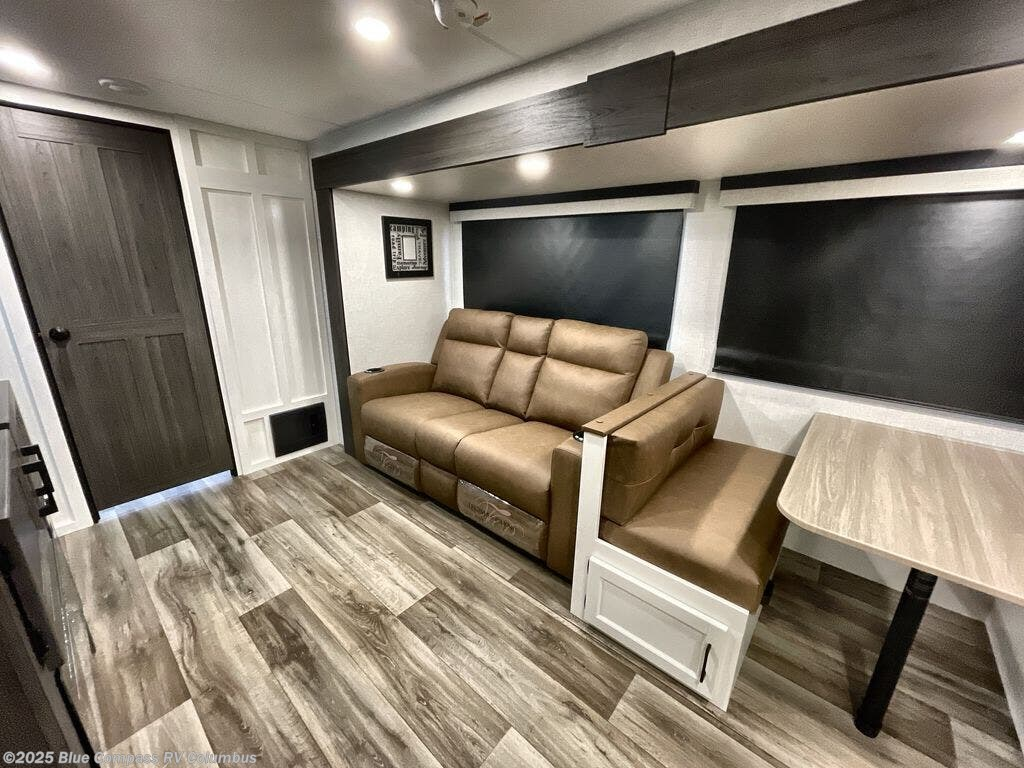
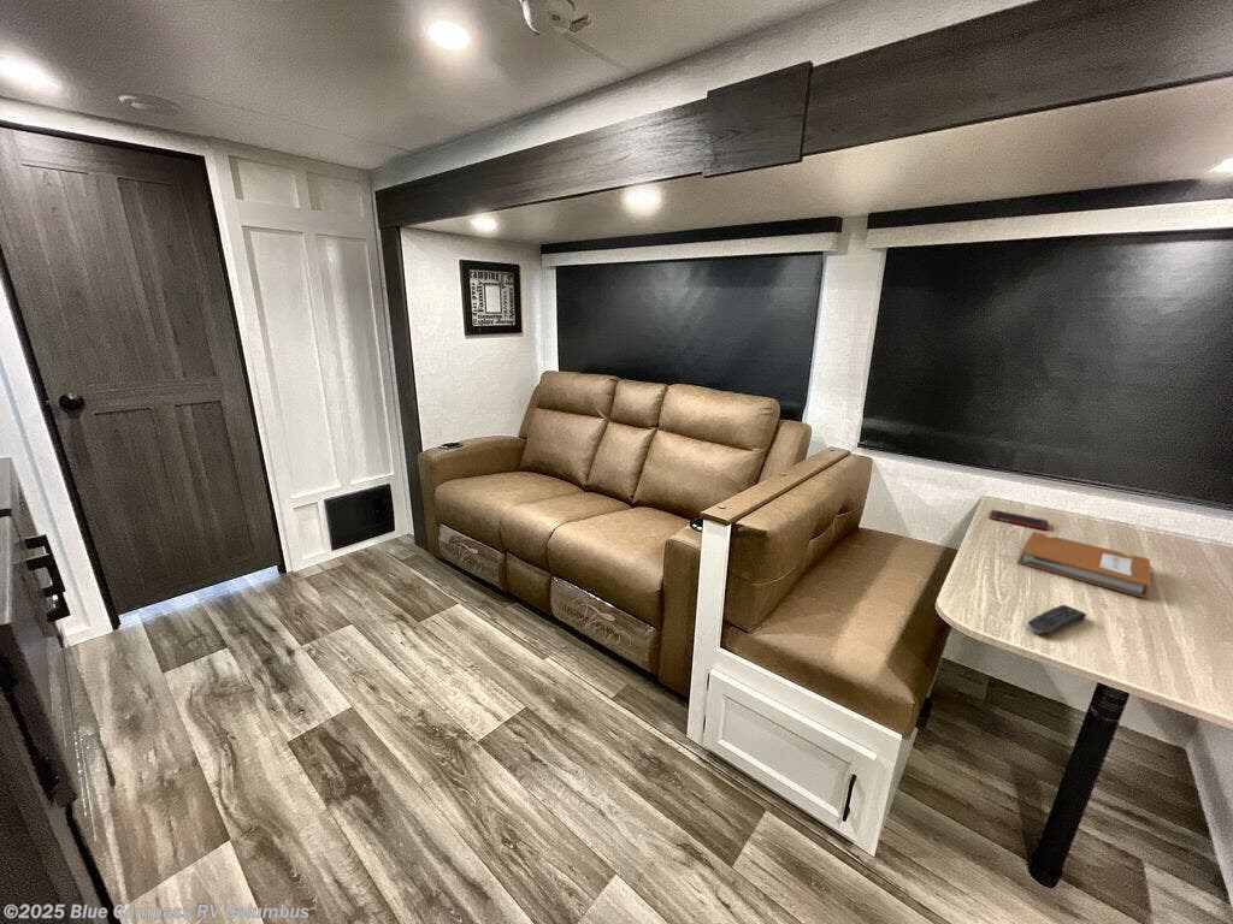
+ remote control [1026,604,1087,635]
+ cell phone [989,509,1050,531]
+ notebook [1017,531,1156,599]
